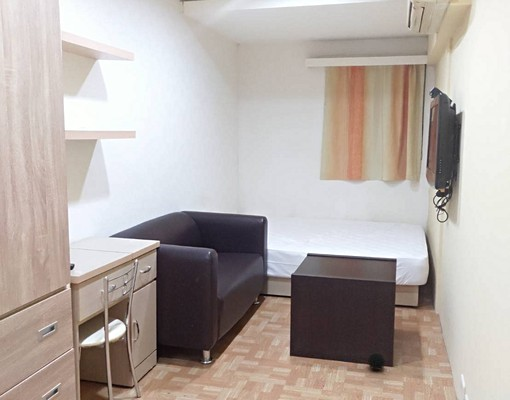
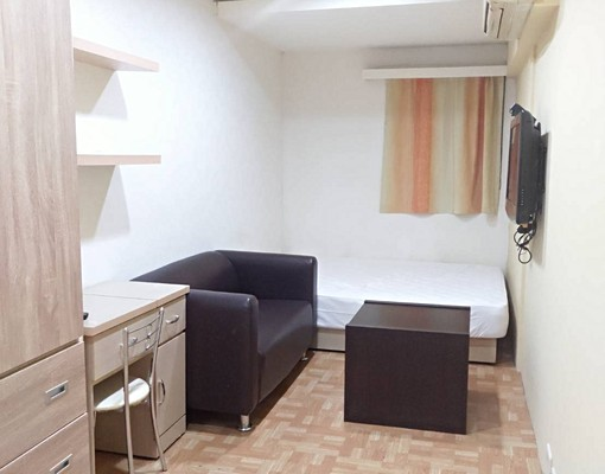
- decorative ball [367,351,386,371]
